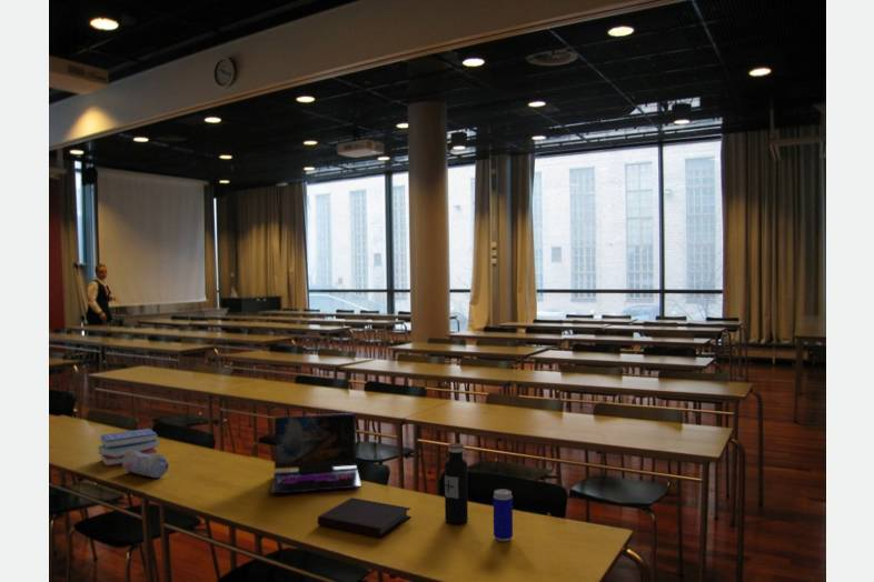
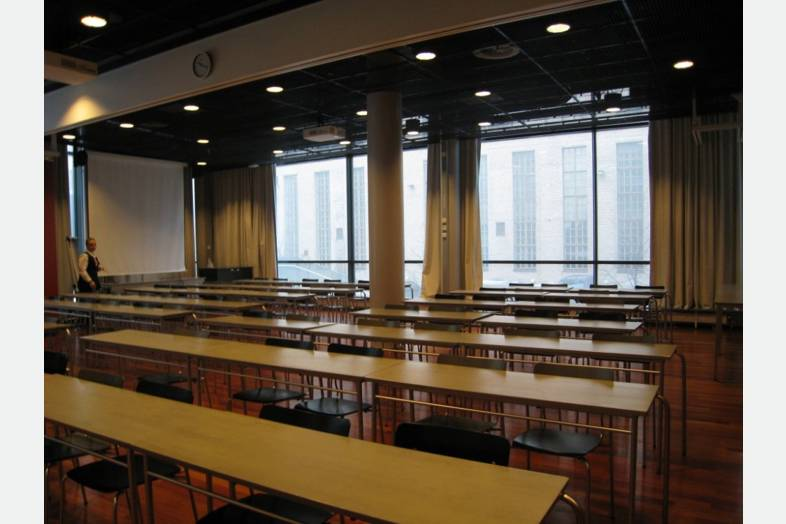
- notebook [317,496,411,539]
- book [98,428,160,468]
- water bottle [444,442,469,525]
- beverage can [493,488,514,542]
- pencil case [121,450,169,479]
- laptop [270,412,362,494]
